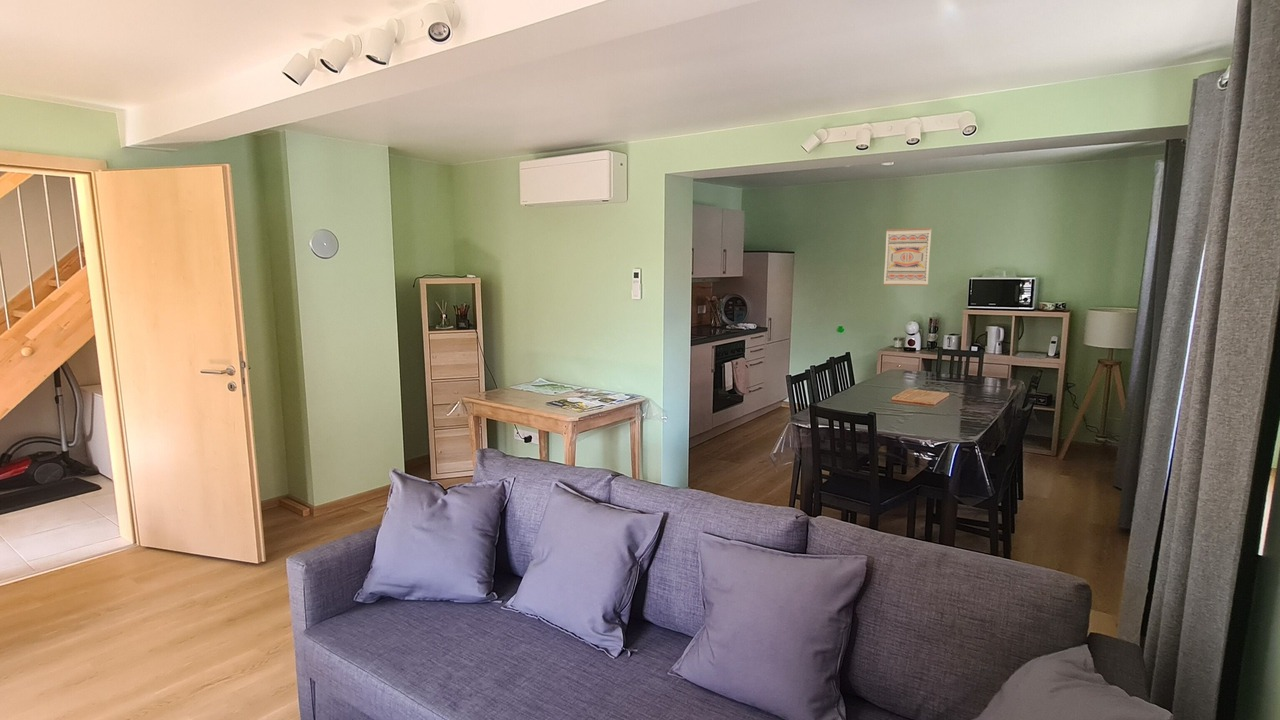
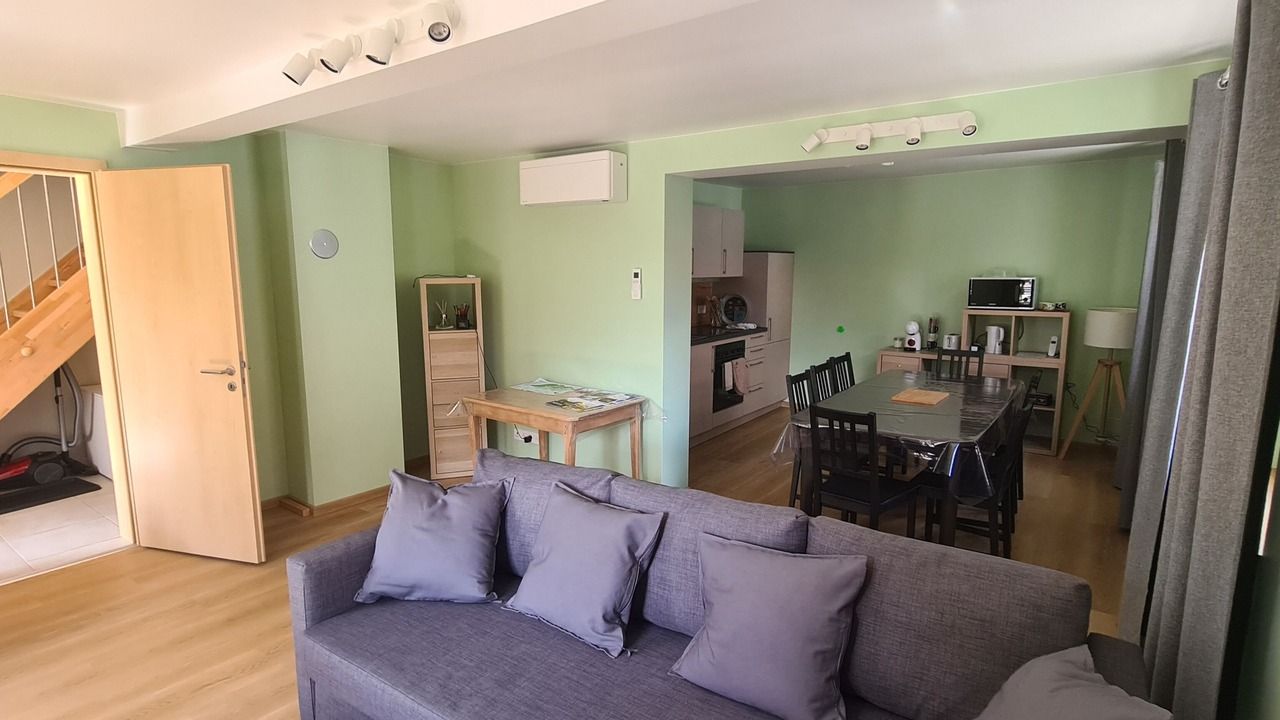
- wall art [883,227,933,287]
